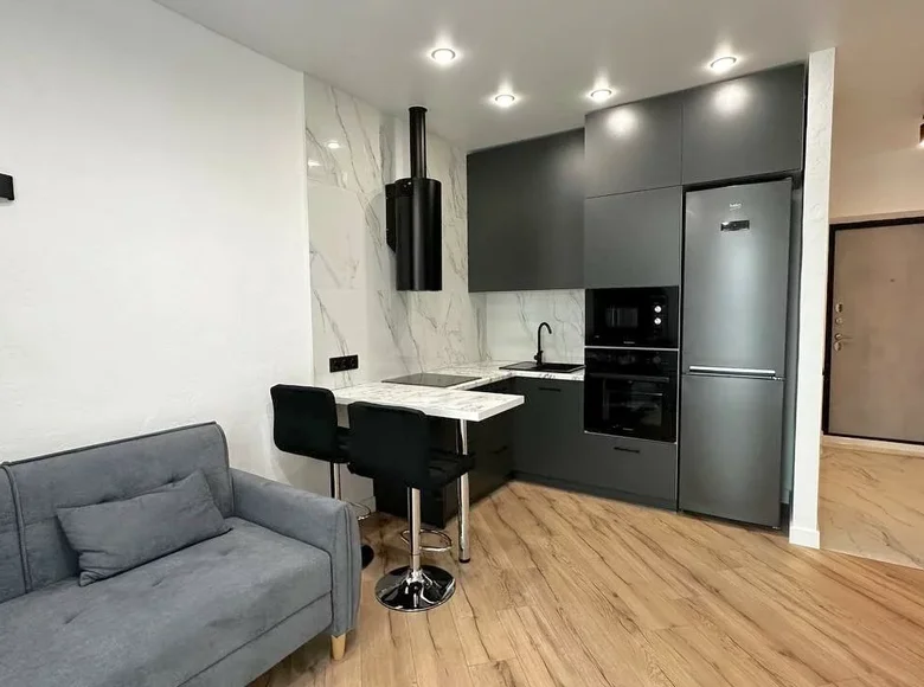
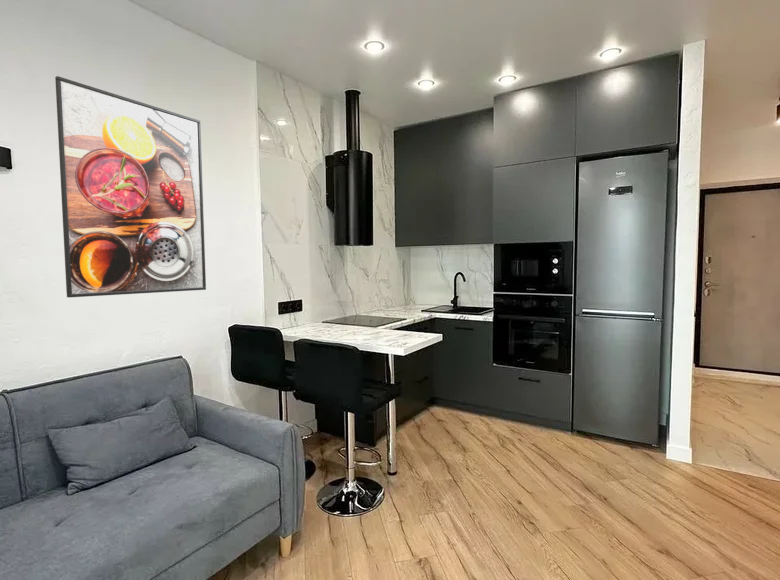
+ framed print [54,75,207,298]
